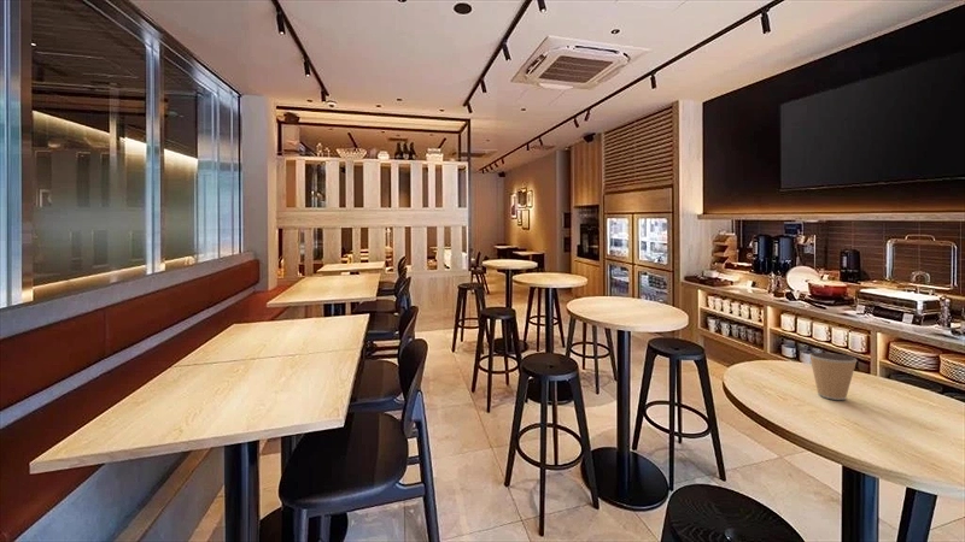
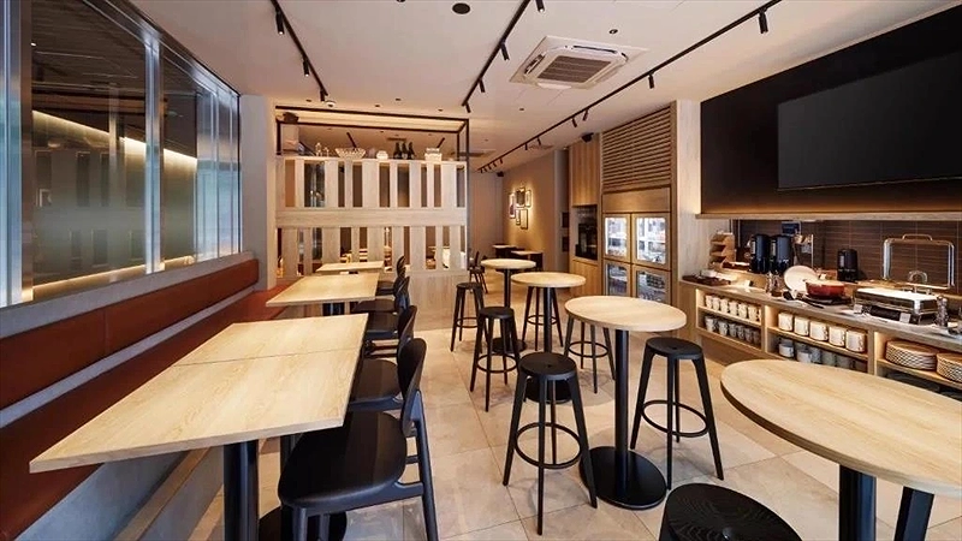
- coffee cup [808,352,859,401]
